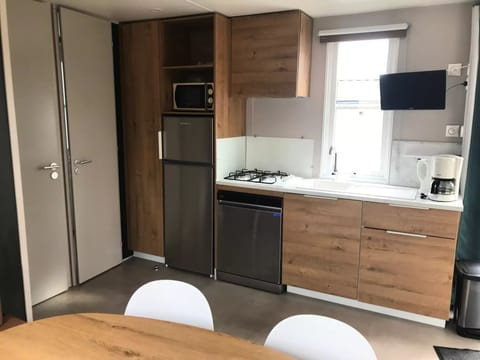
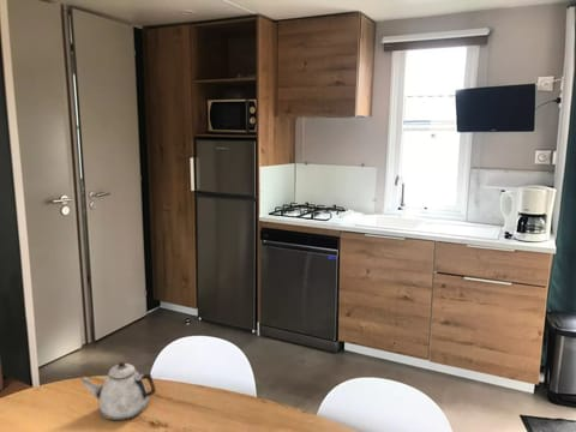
+ teapot [79,361,157,421]
